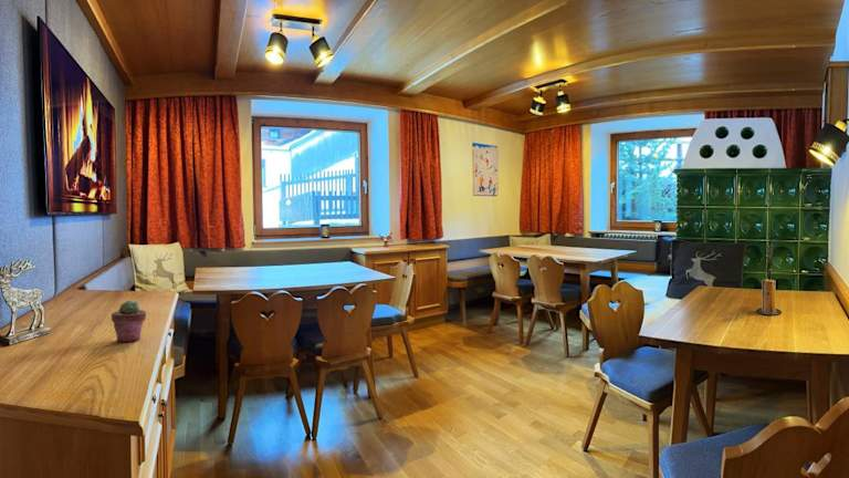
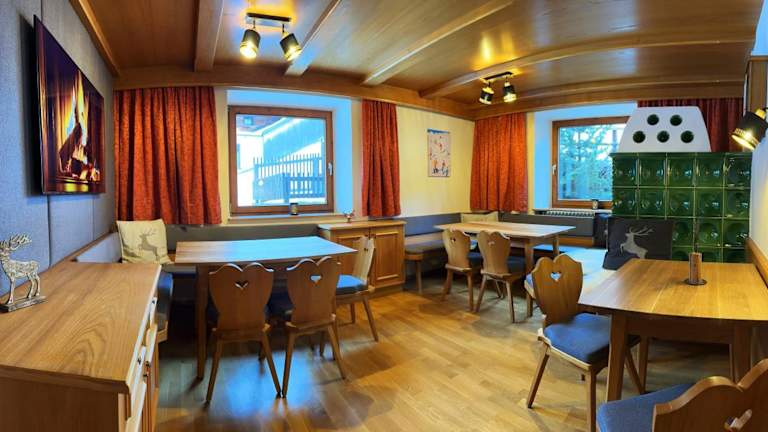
- potted succulent [111,300,147,343]
